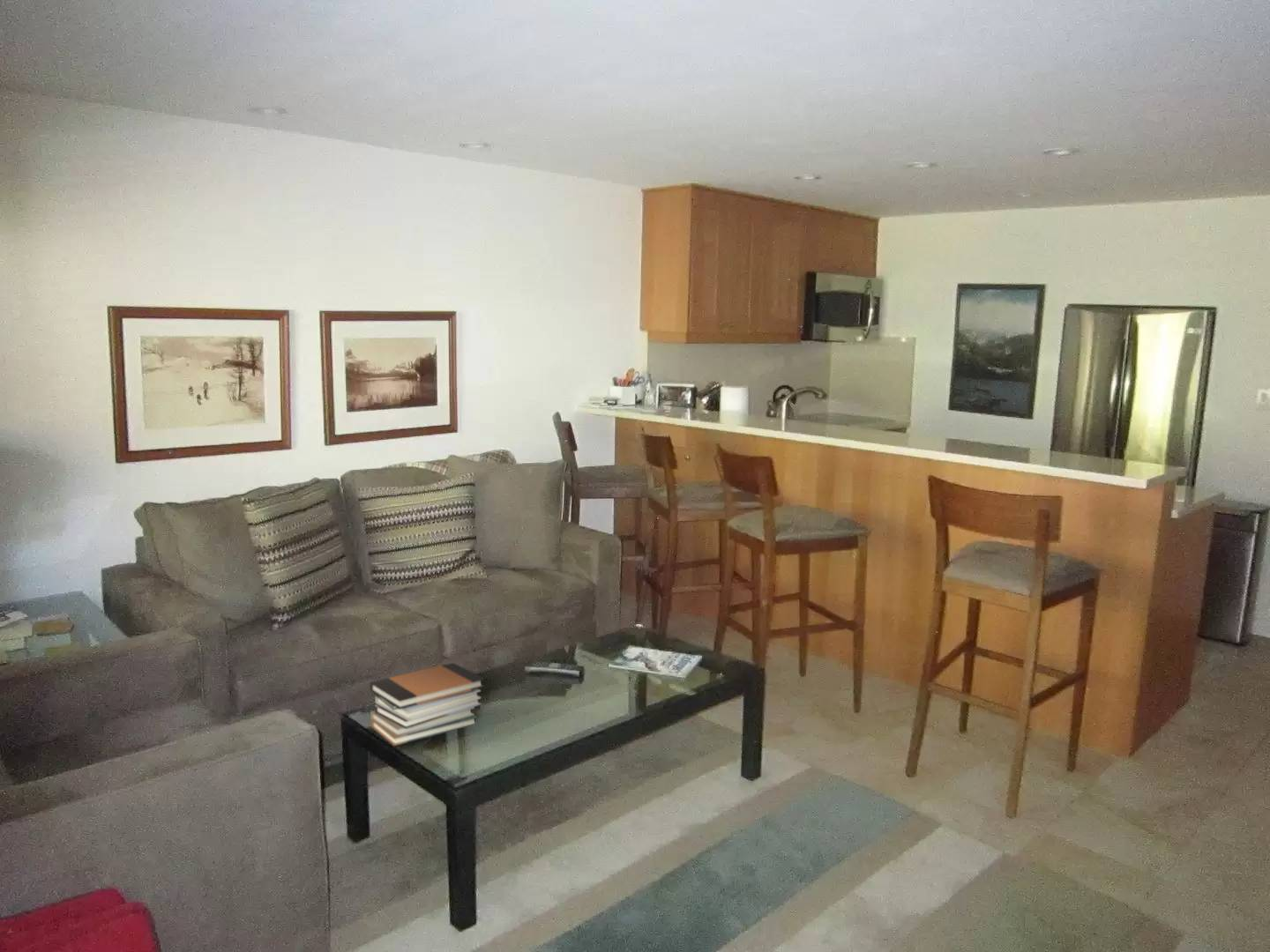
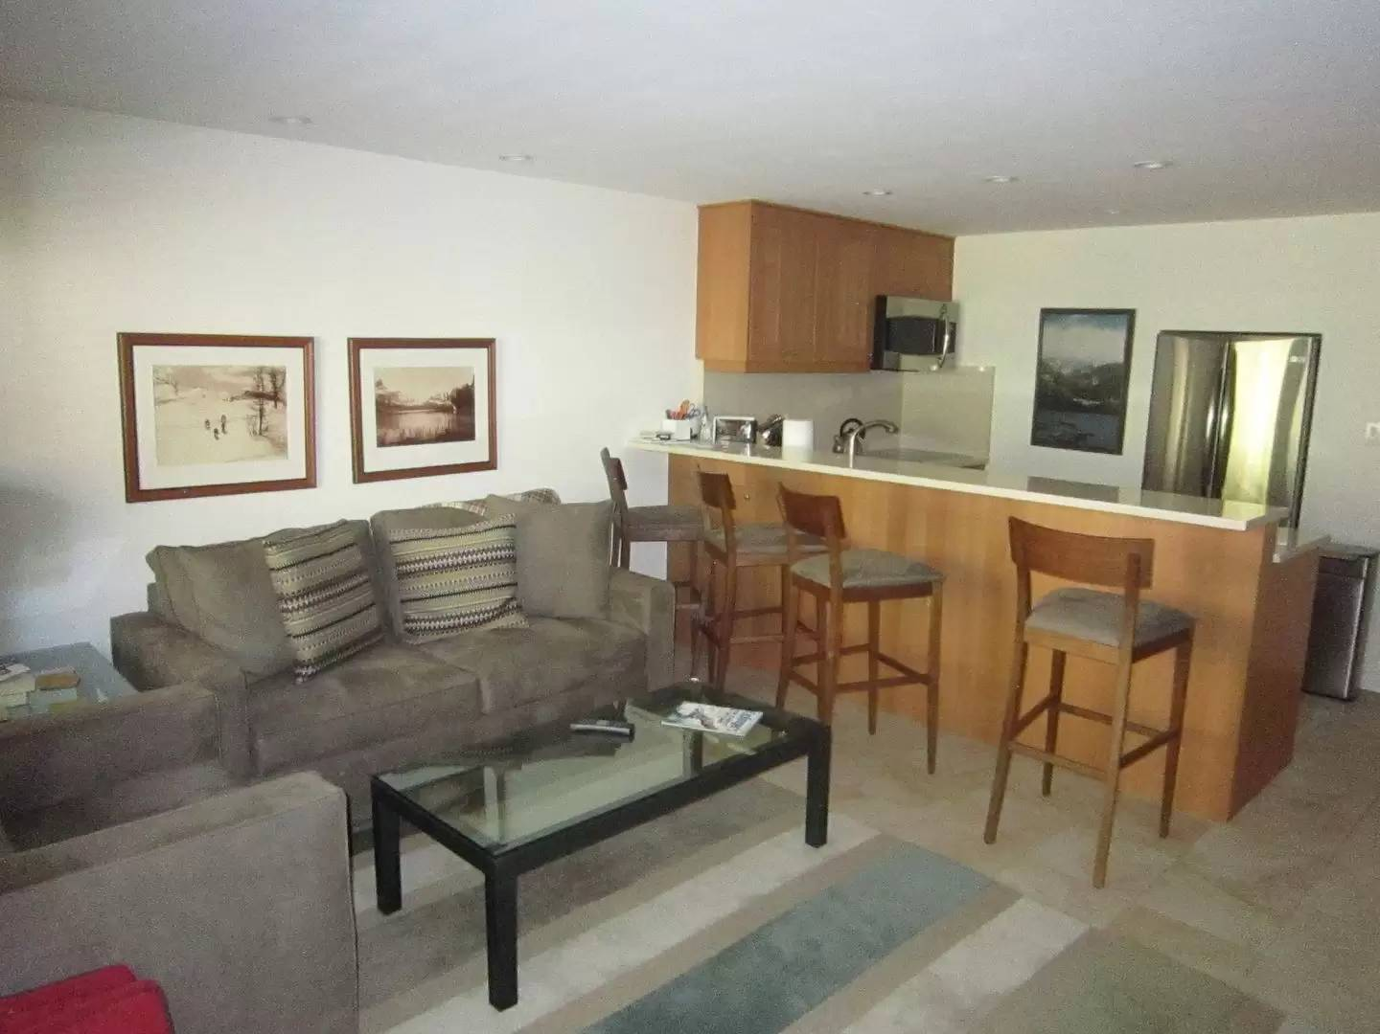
- book stack [369,662,485,747]
